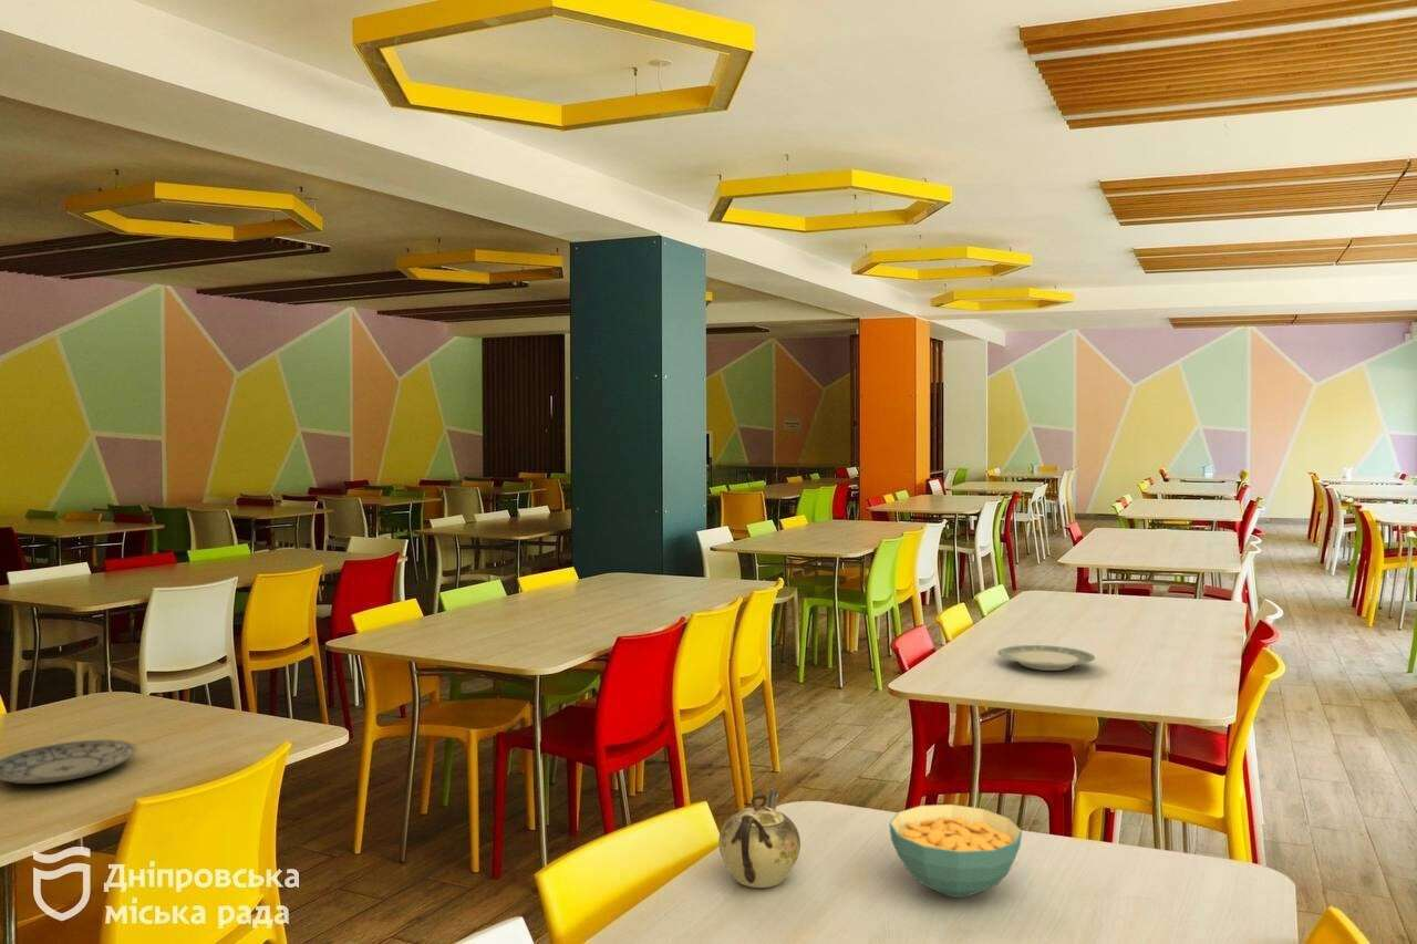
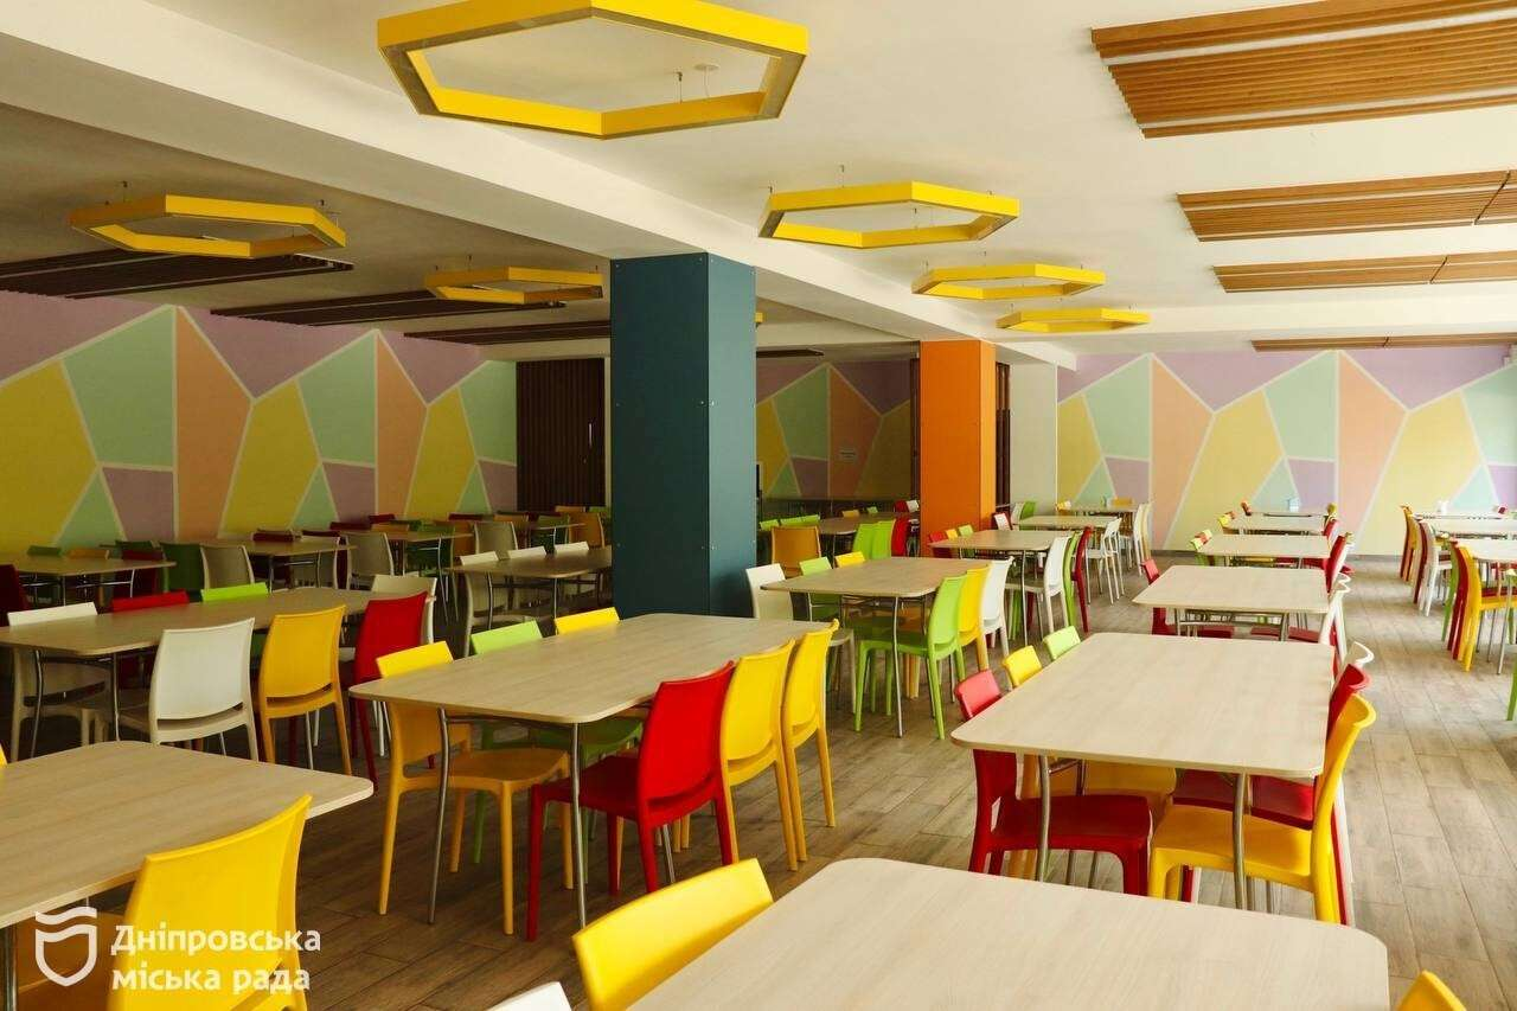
- plate [0,738,138,785]
- cereal bowl [888,803,1023,899]
- plate [996,644,1096,672]
- teapot [717,787,801,889]
